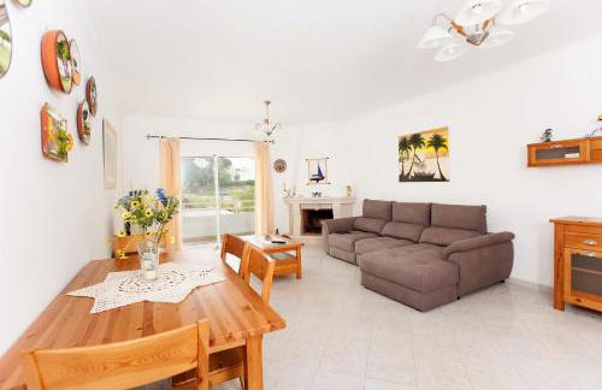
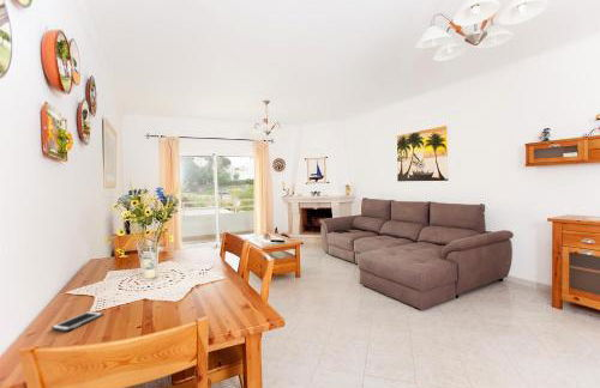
+ cell phone [50,310,104,333]
